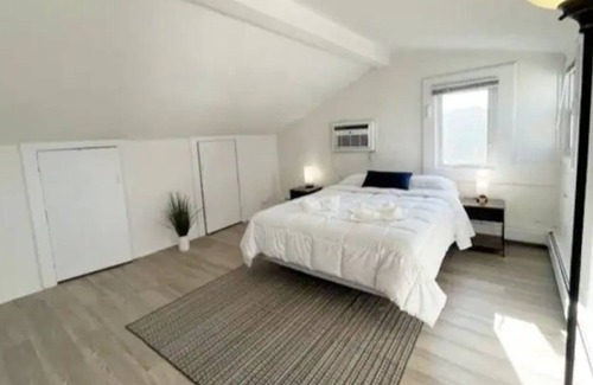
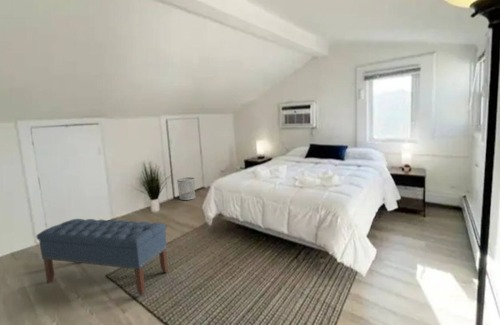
+ waste bin [176,176,196,201]
+ bench [36,218,169,296]
